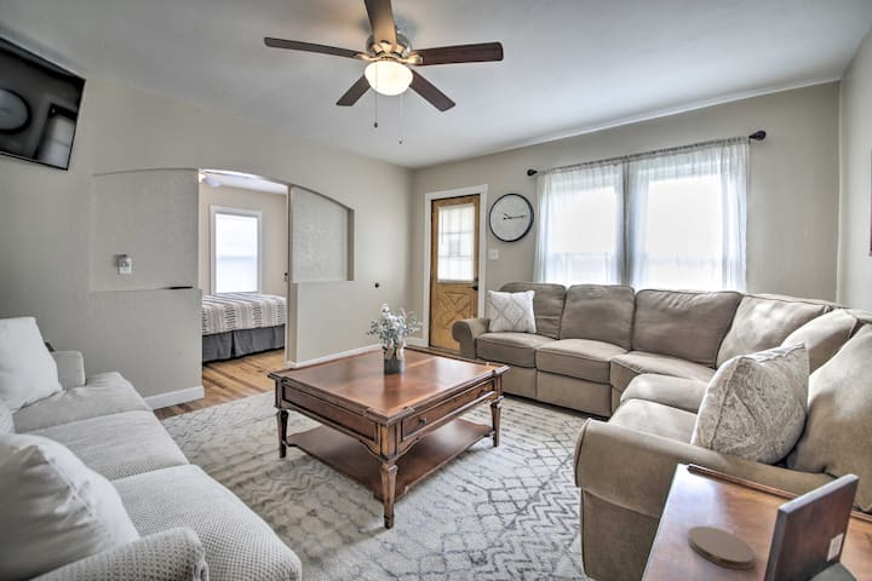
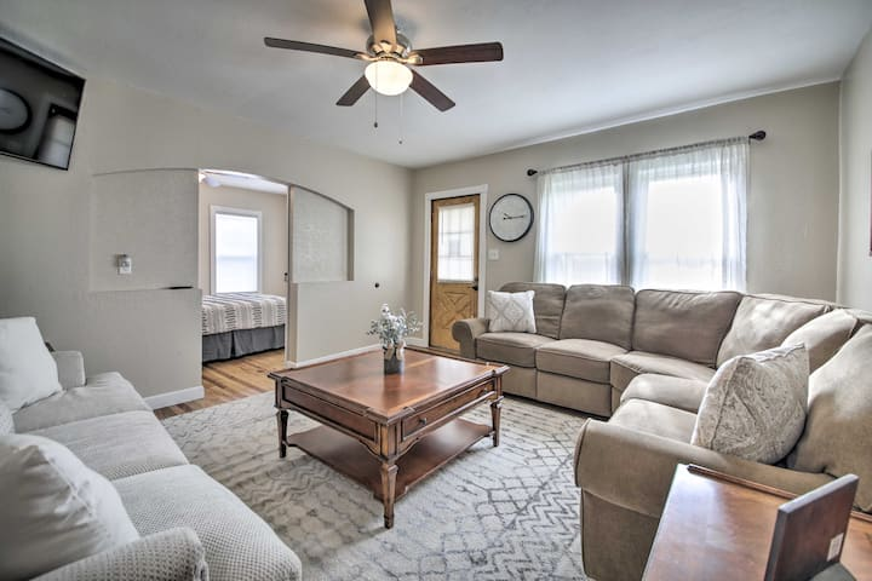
- coaster [688,525,756,570]
